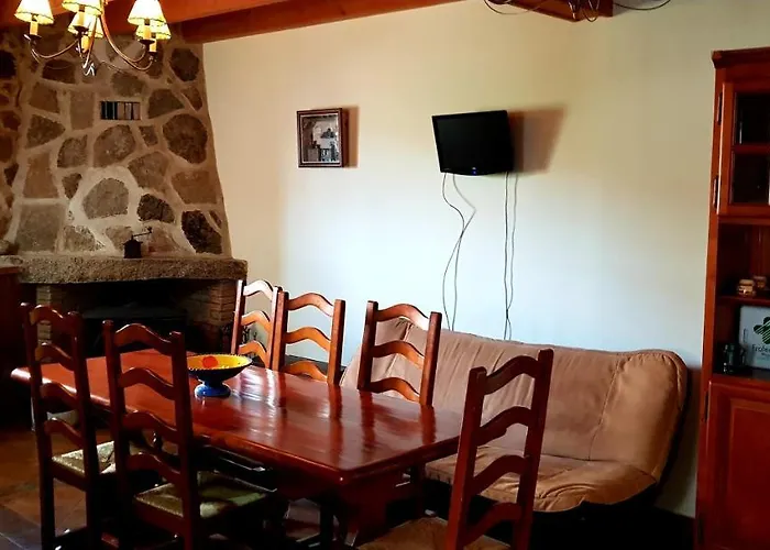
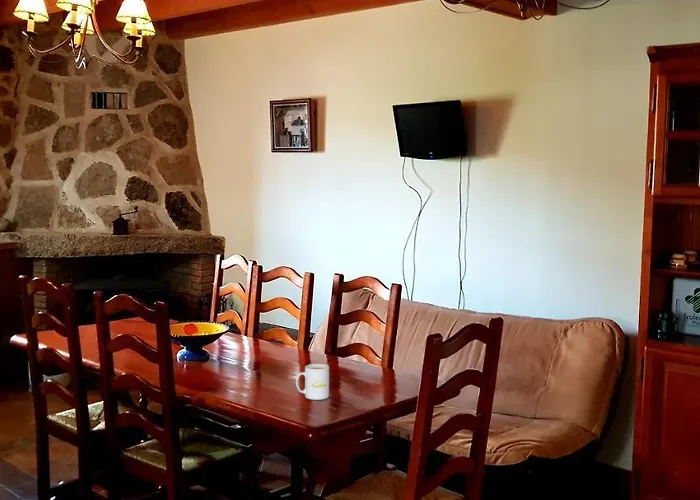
+ mug [295,363,330,401]
